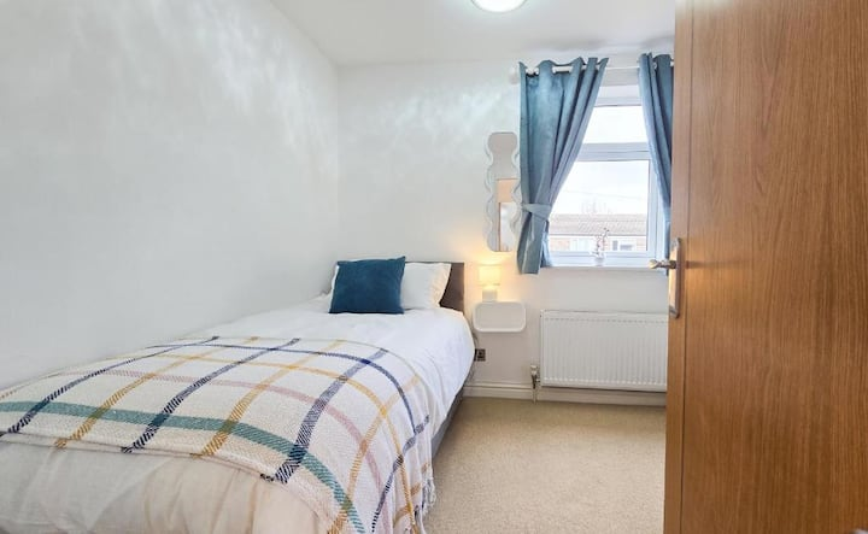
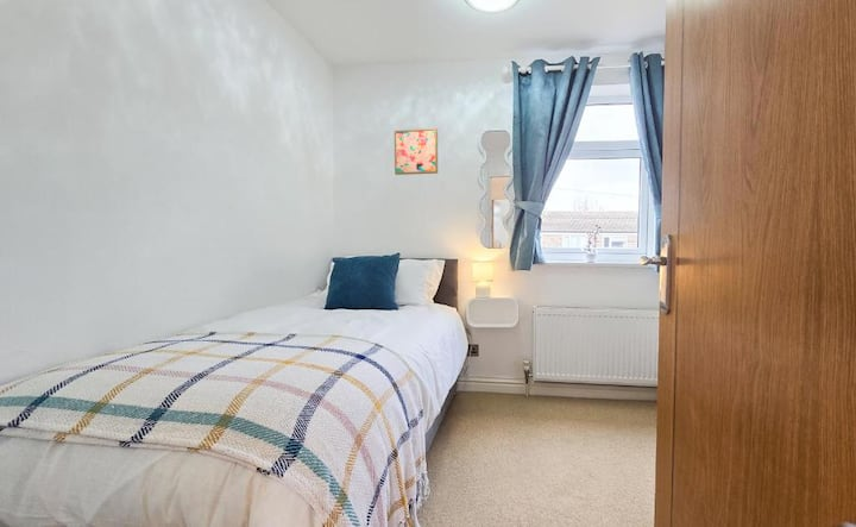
+ wall art [394,127,439,176]
